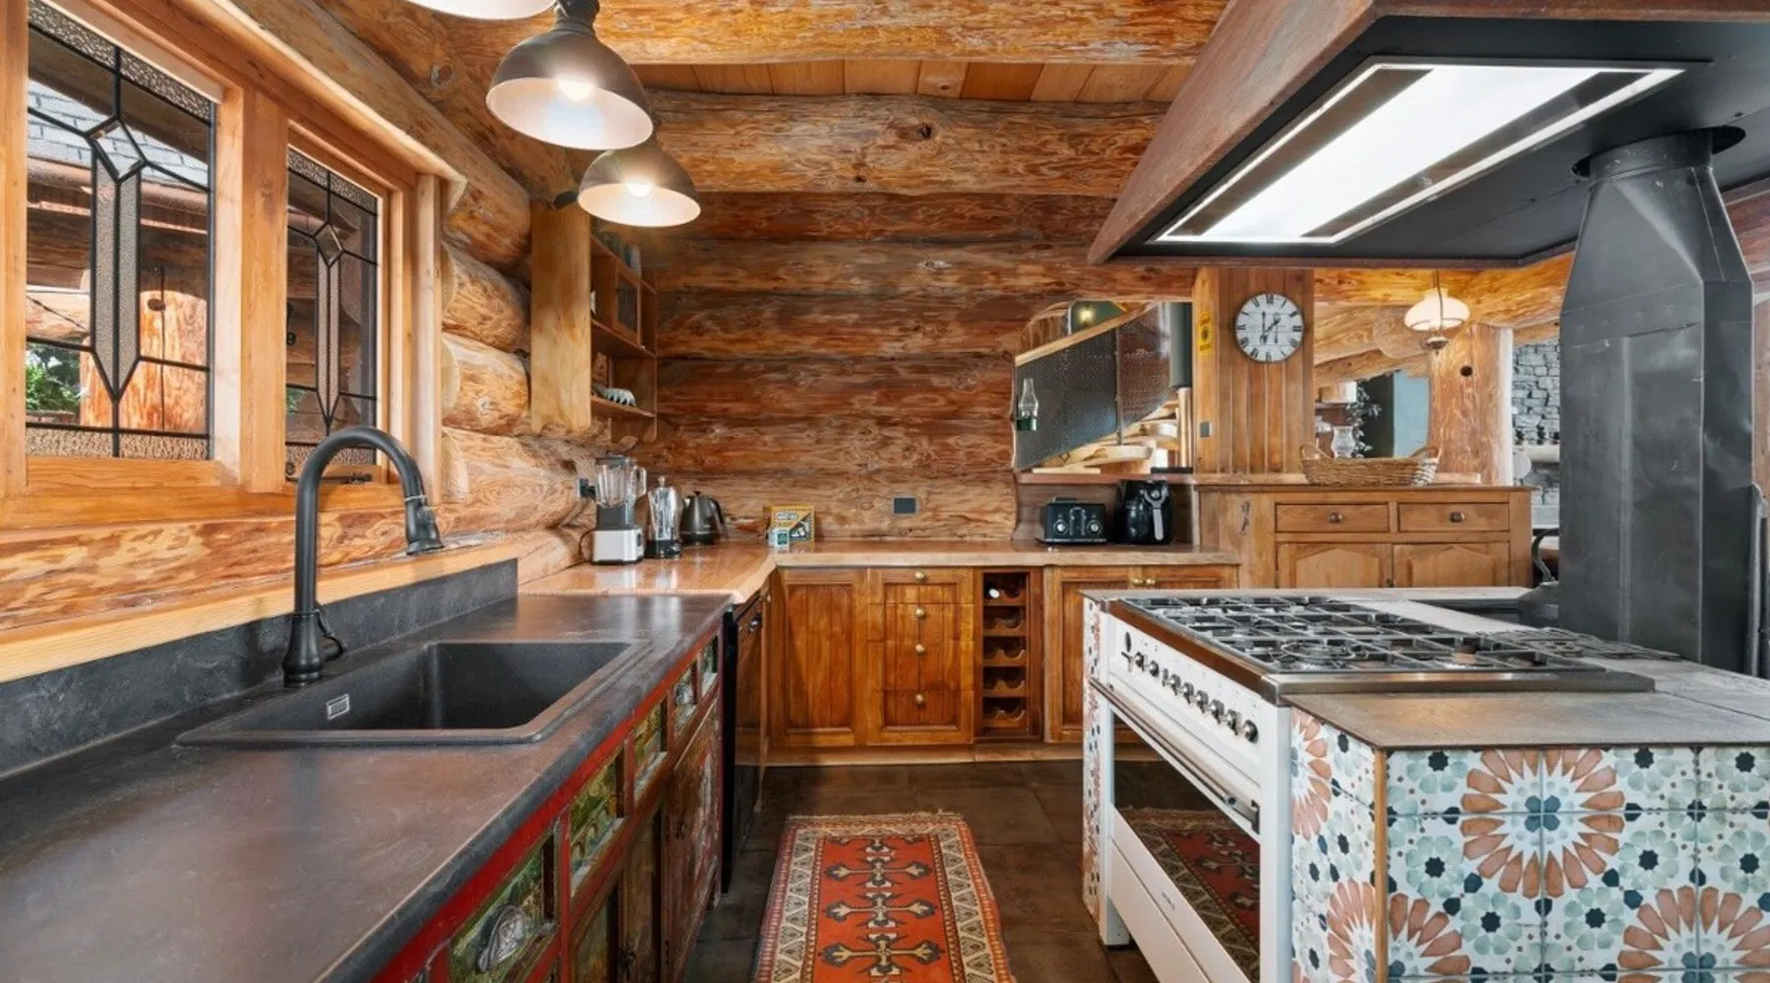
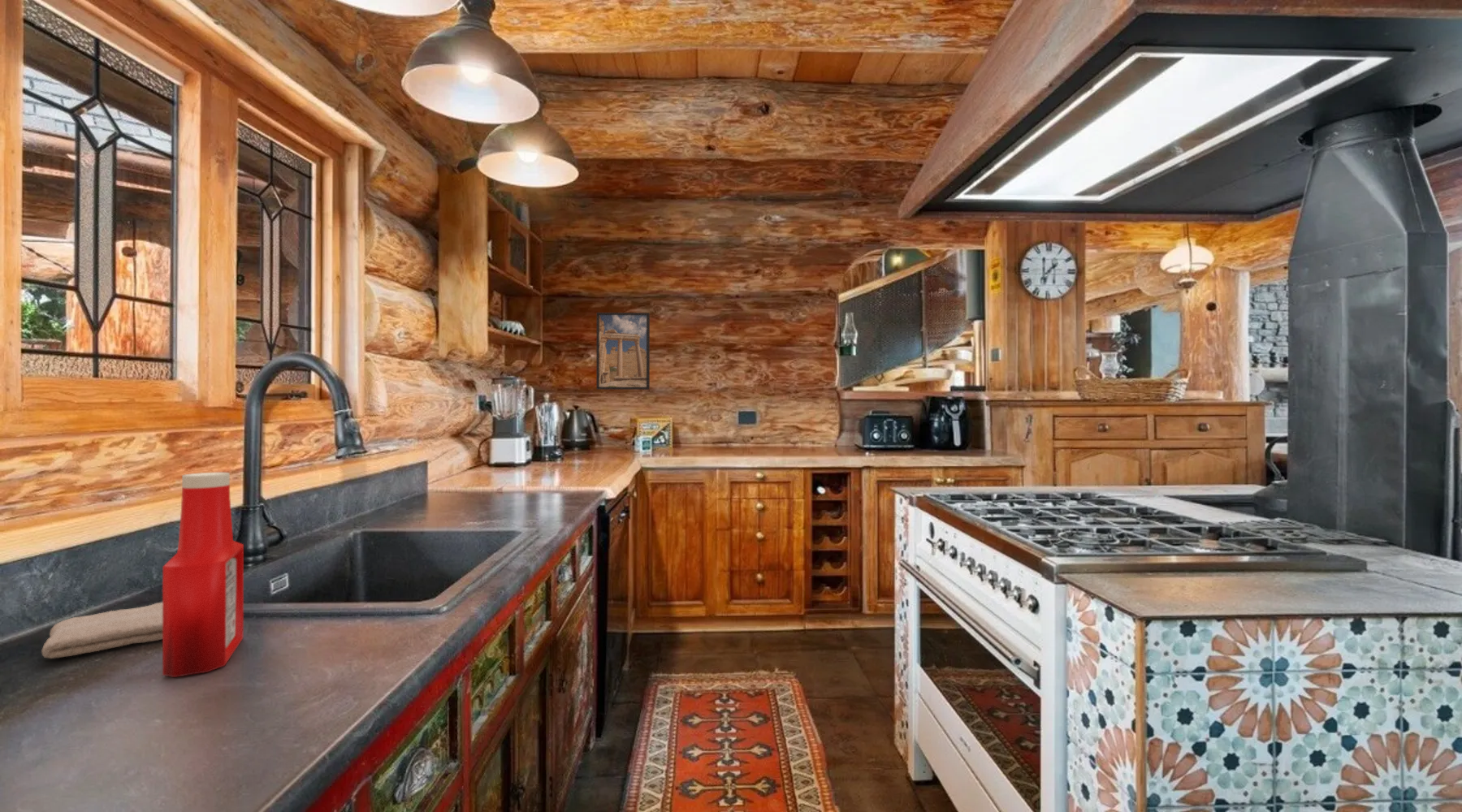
+ soap bottle [162,472,244,678]
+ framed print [595,312,651,391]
+ washcloth [41,602,162,659]
